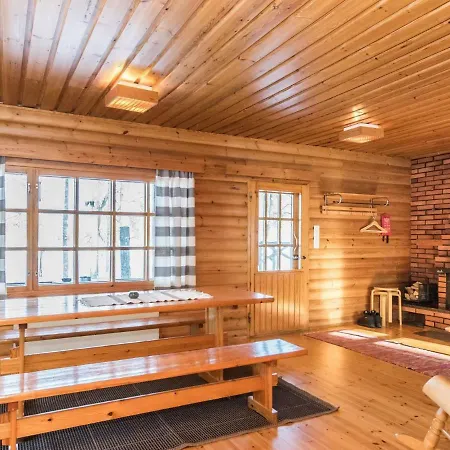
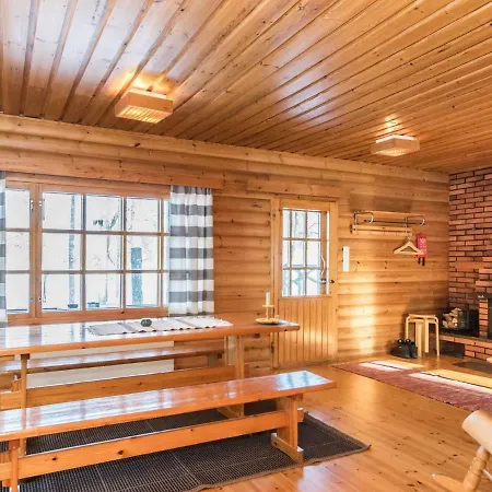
+ candle holder [255,291,282,325]
